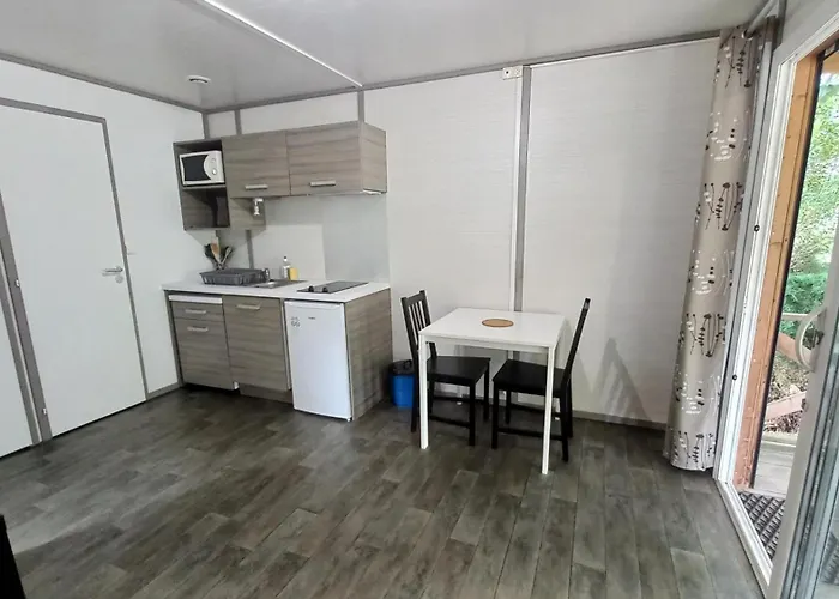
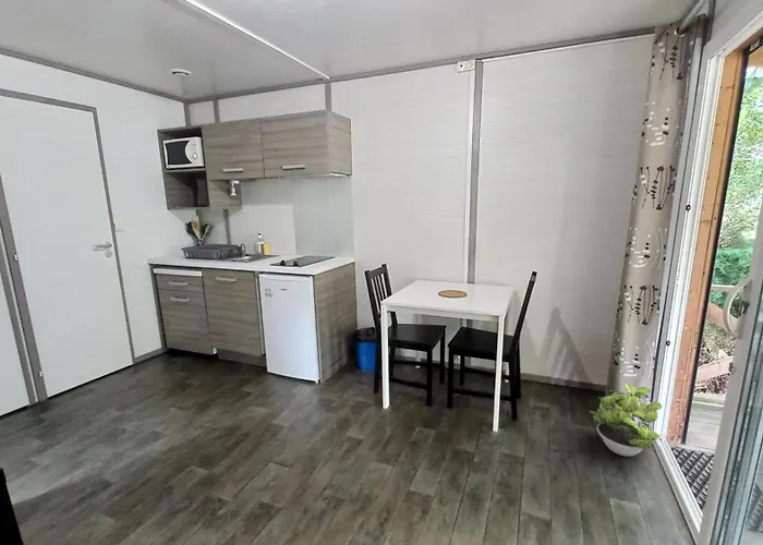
+ potted plant [588,382,663,458]
